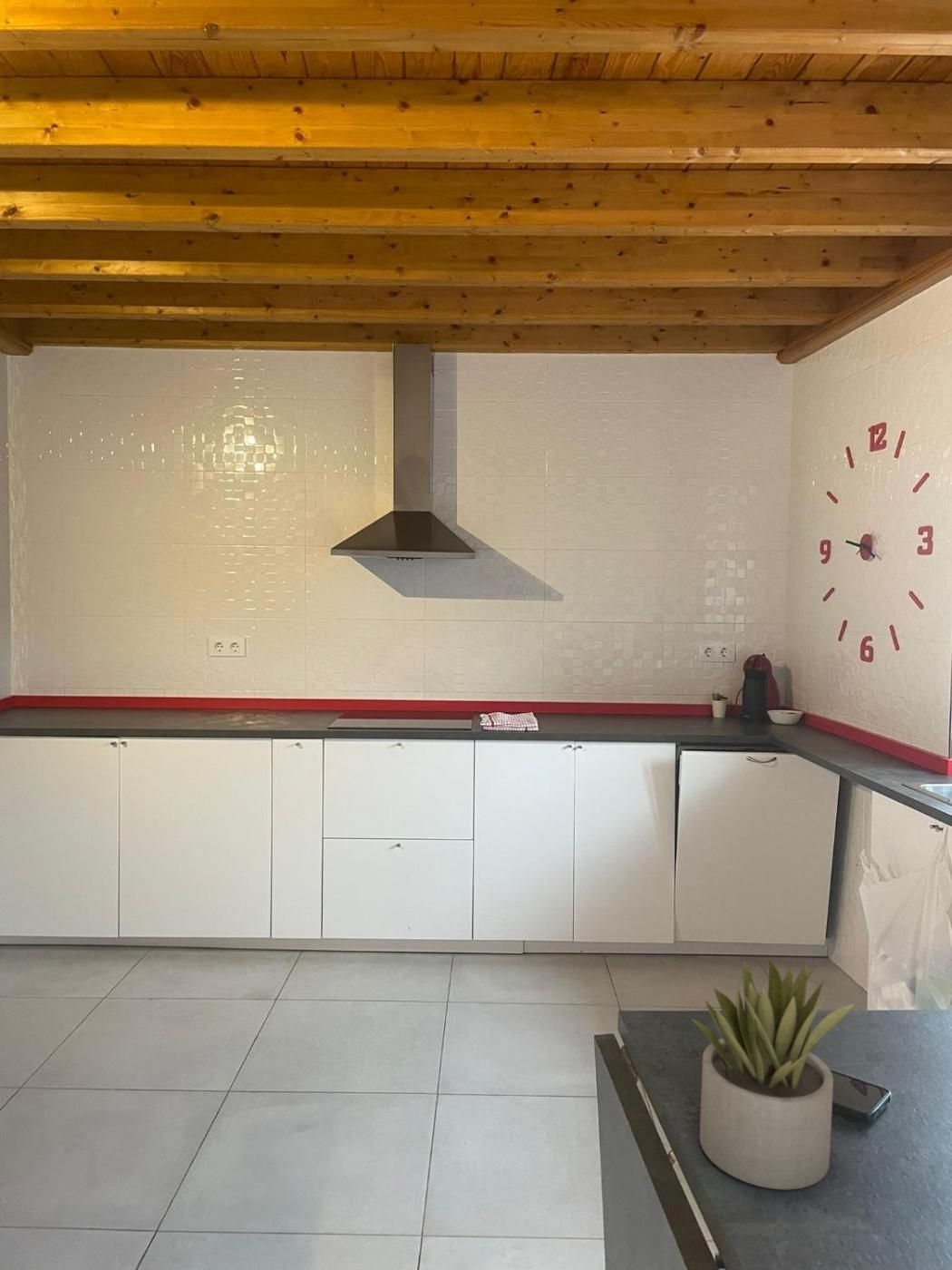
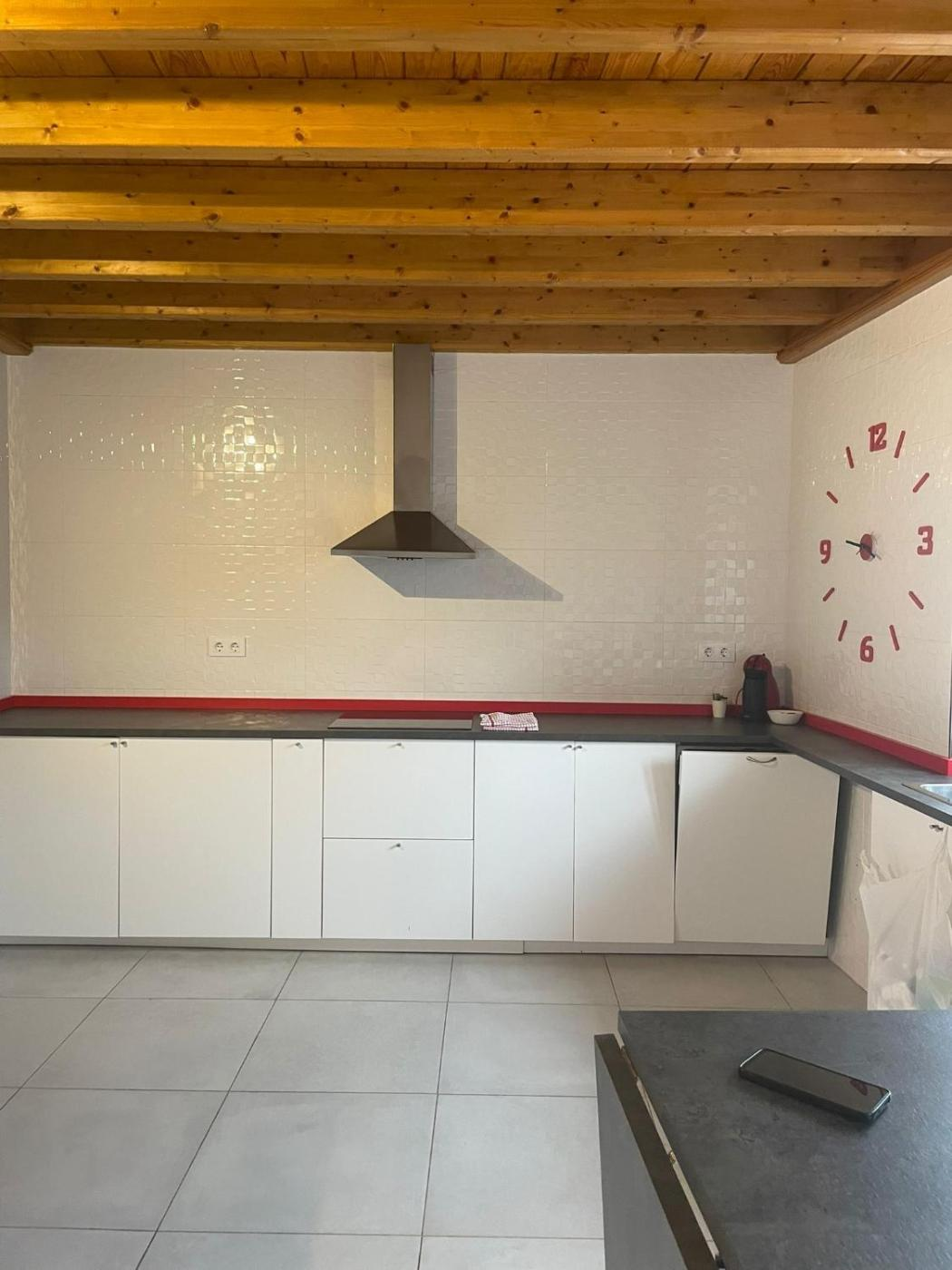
- succulent plant [690,958,855,1190]
